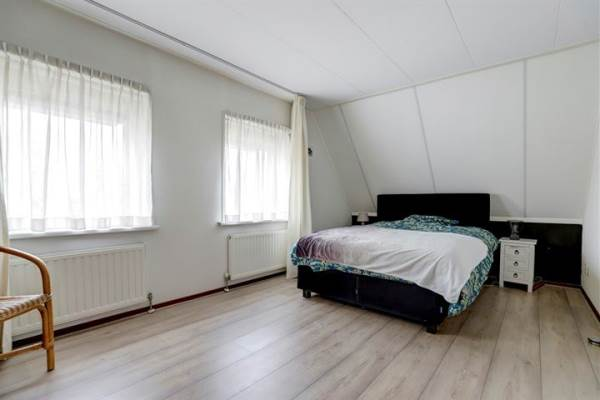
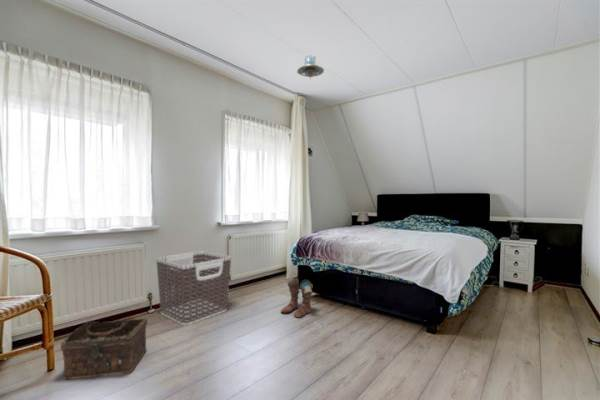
+ boots [280,278,314,319]
+ basket [60,317,148,380]
+ clothes hamper [155,250,232,326]
+ ceiling lamp [296,55,325,81]
